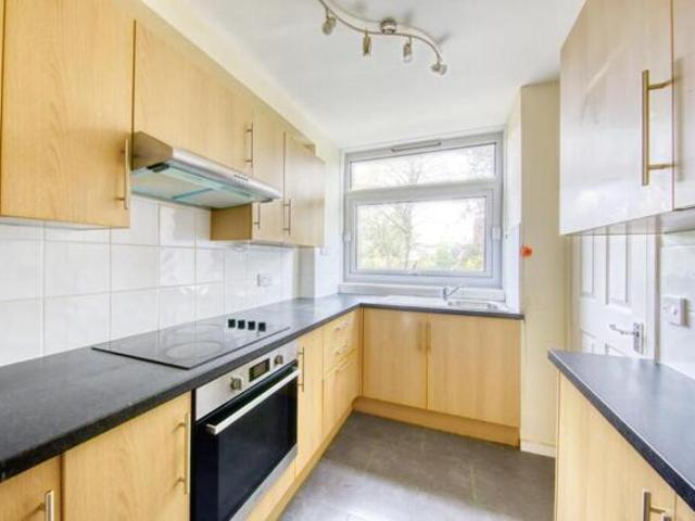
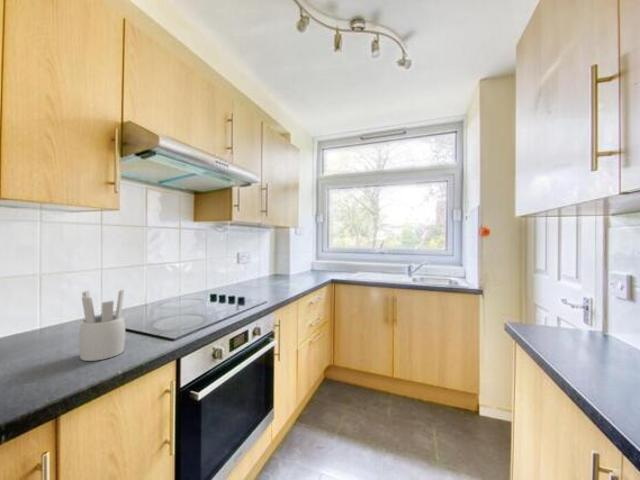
+ utensil holder [78,289,126,362]
